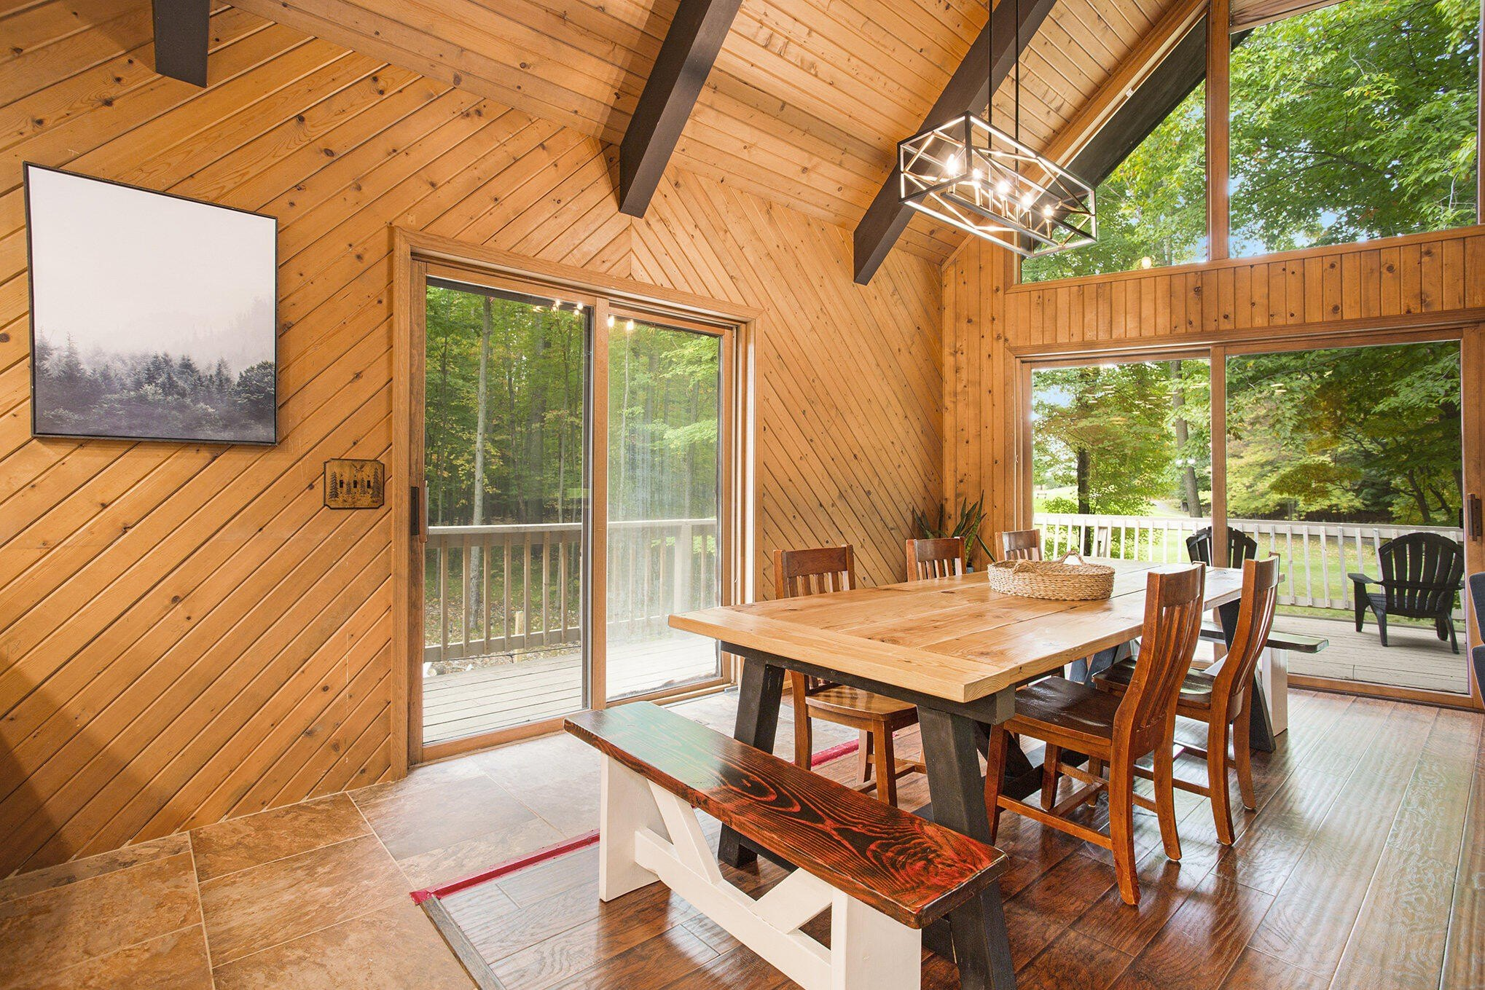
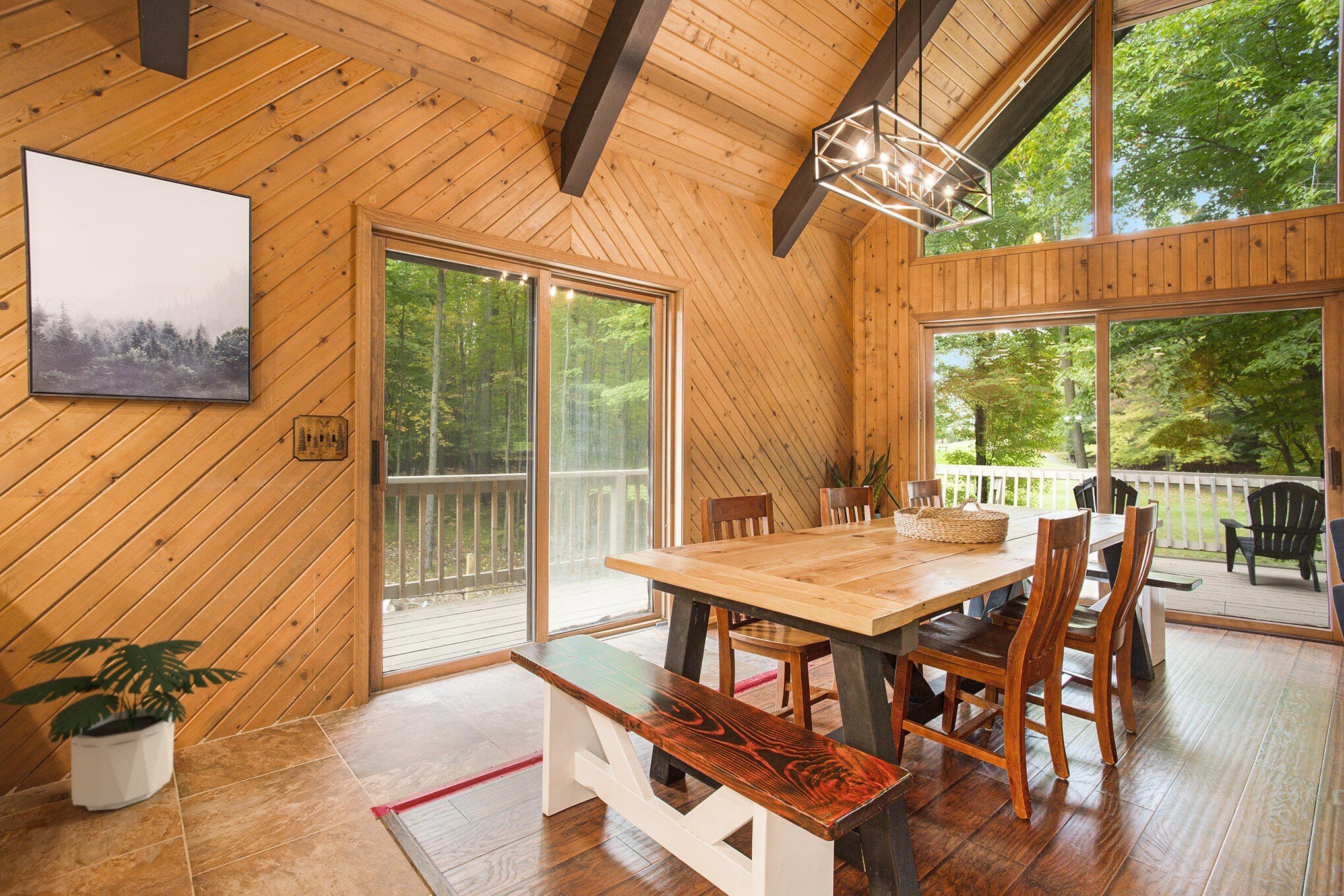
+ potted plant [0,637,249,812]
